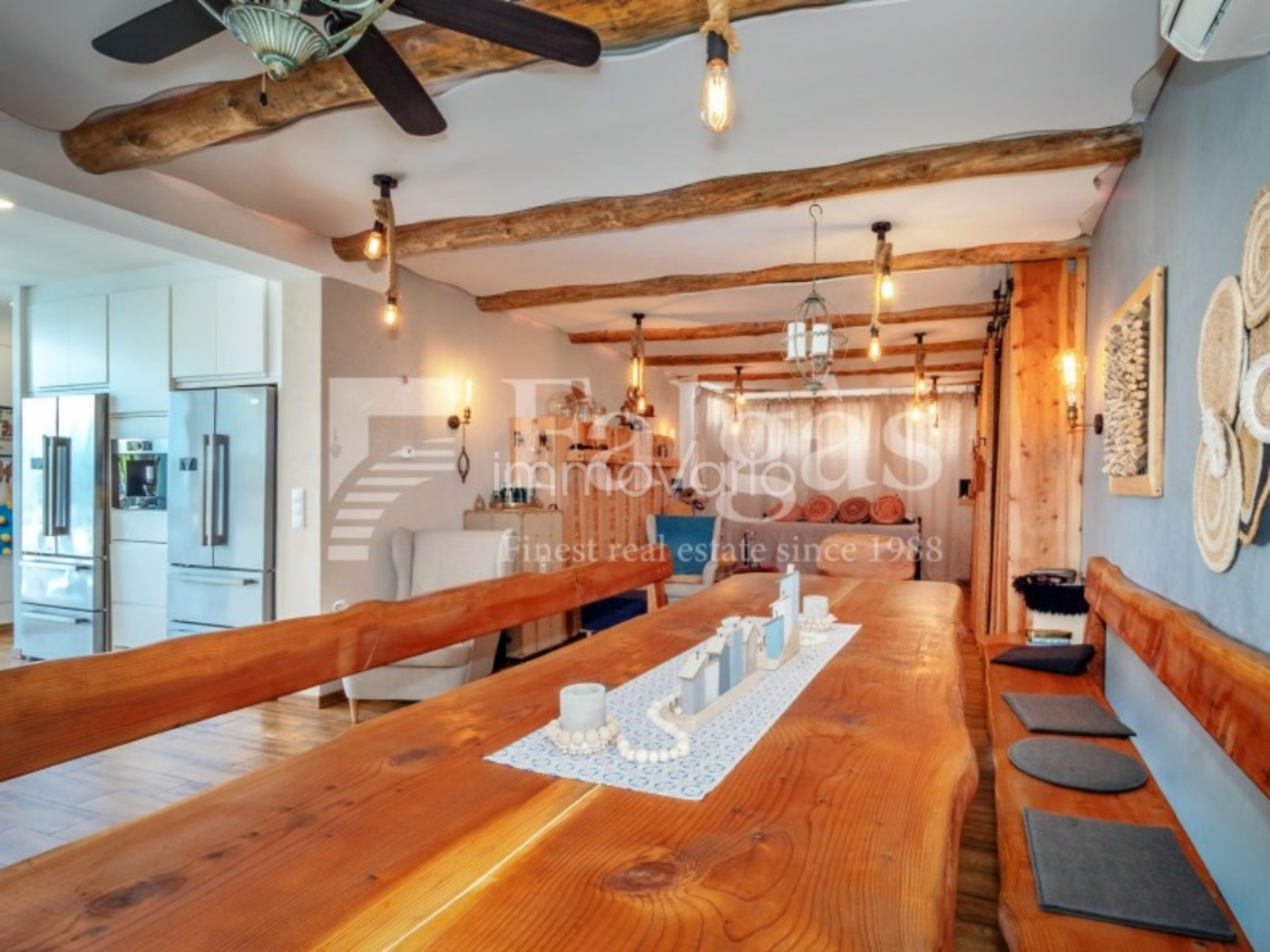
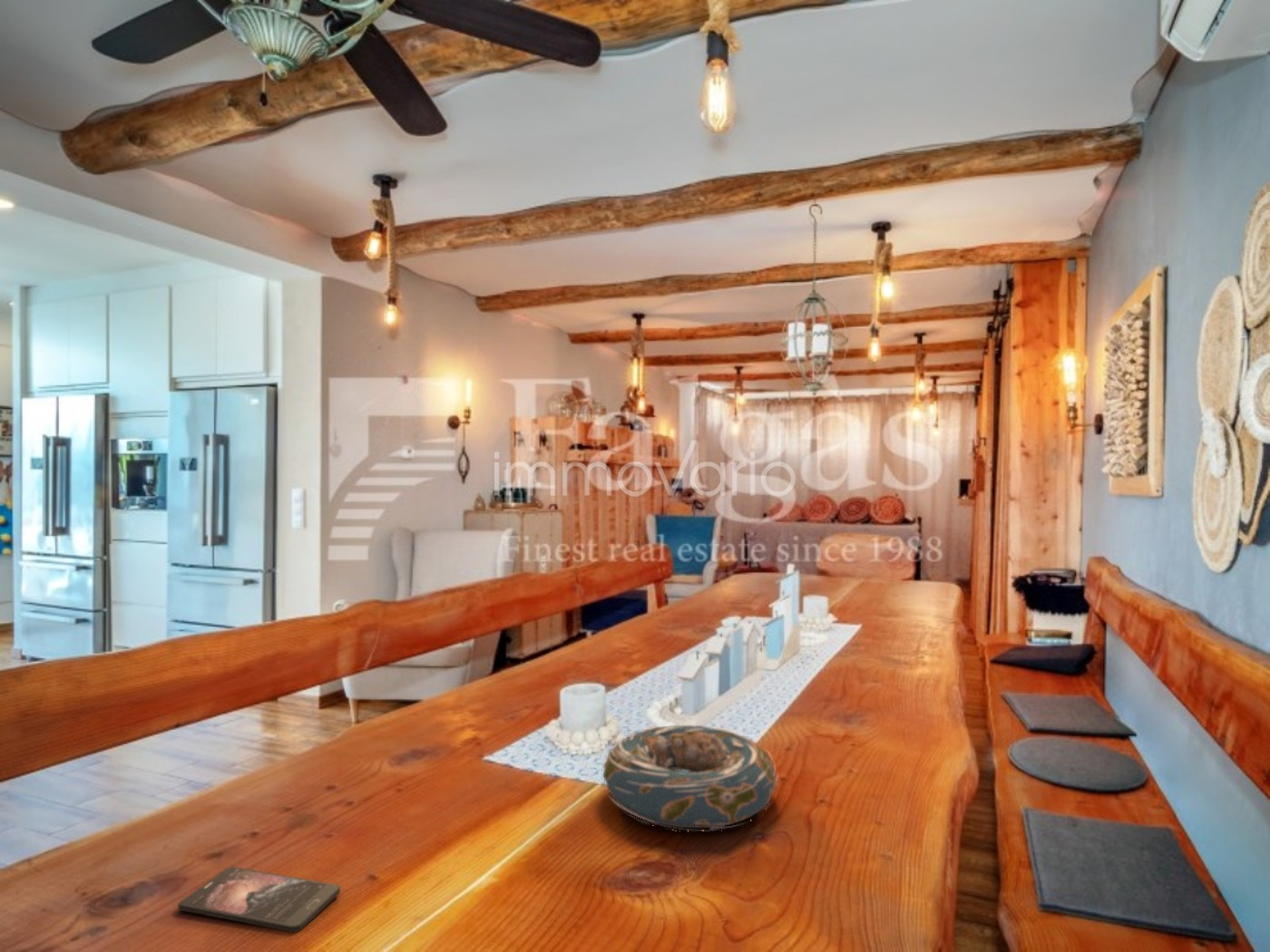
+ smartphone [177,866,341,933]
+ decorative bowl [601,722,779,832]
